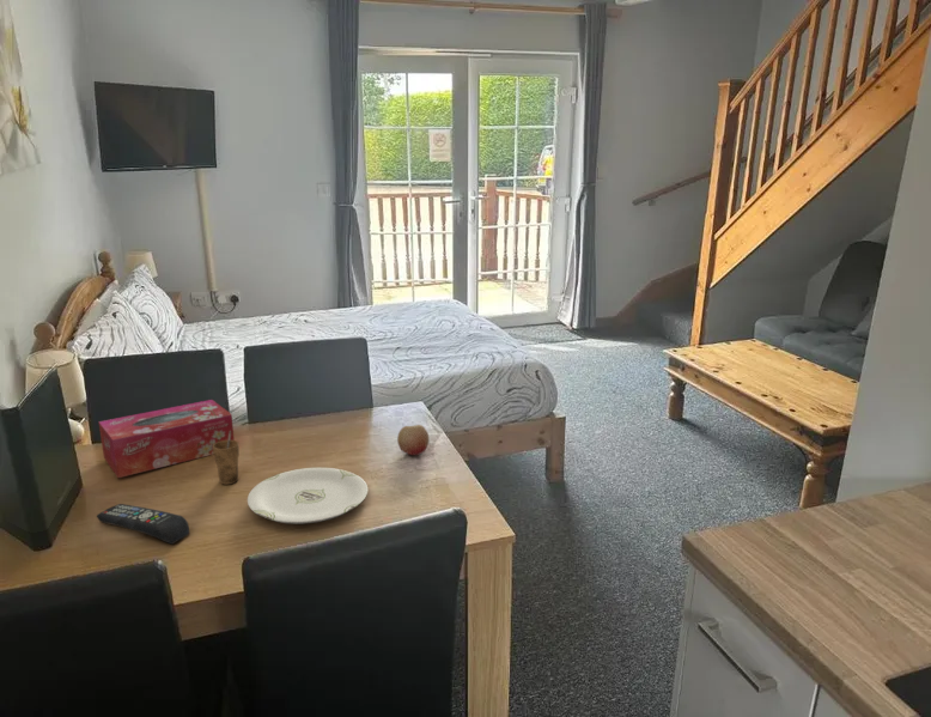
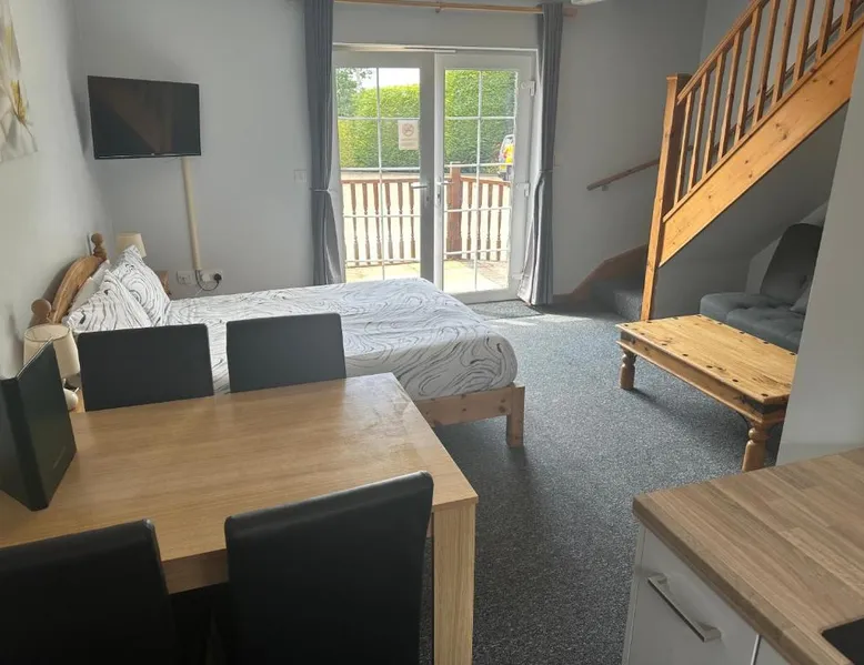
- cup [213,431,241,486]
- remote control [96,503,190,545]
- plate [247,467,369,524]
- fruit [396,424,431,456]
- tissue box [98,399,236,479]
